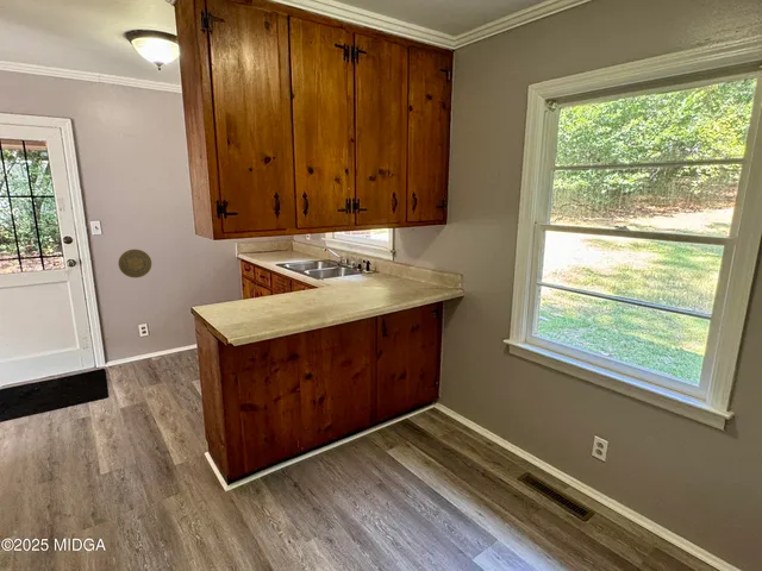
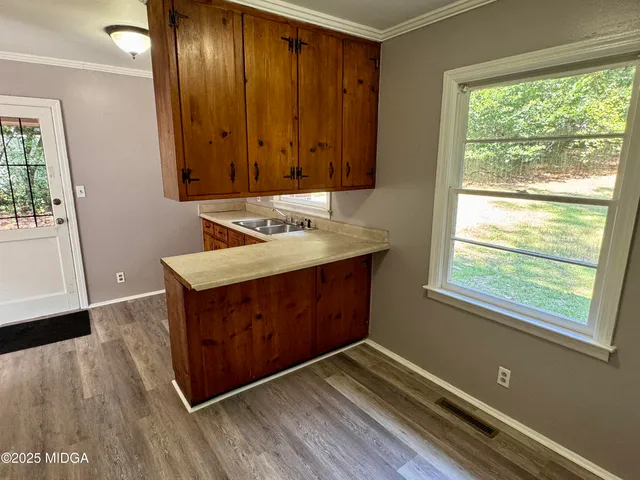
- decorative plate [118,249,152,278]
